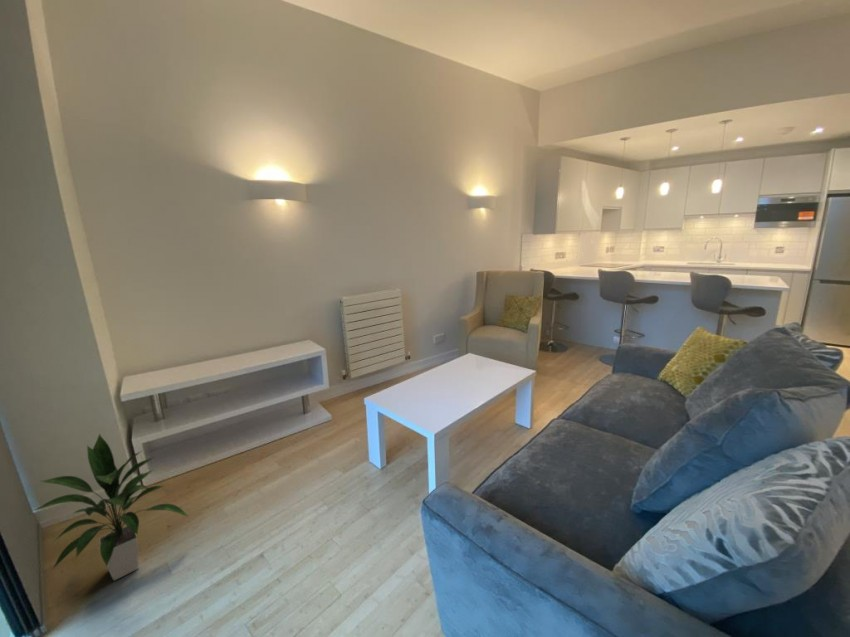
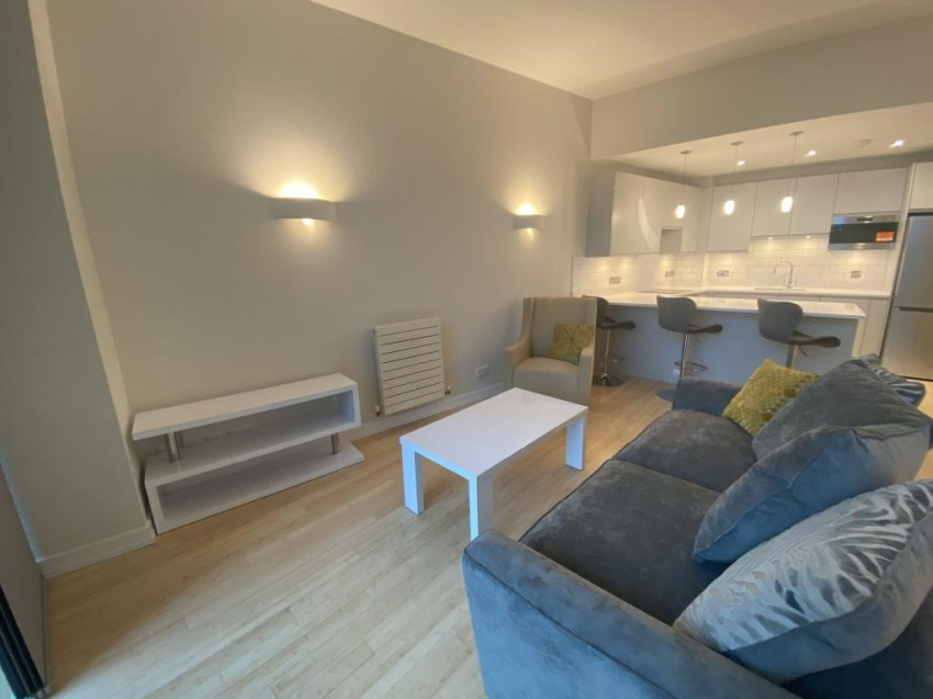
- indoor plant [29,433,190,581]
